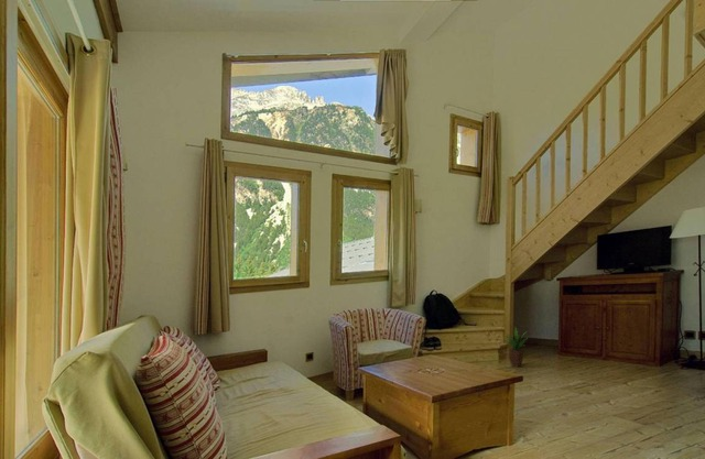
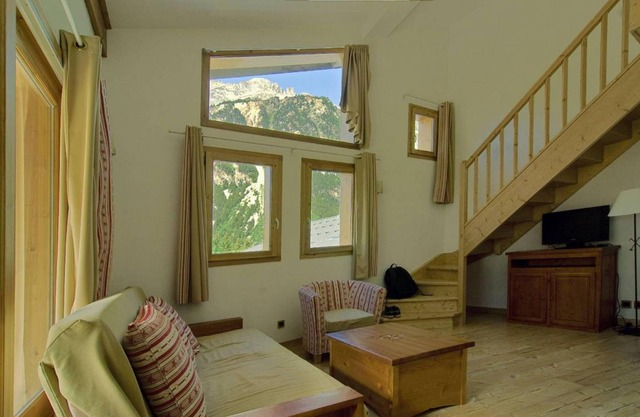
- potted plant [498,325,530,369]
